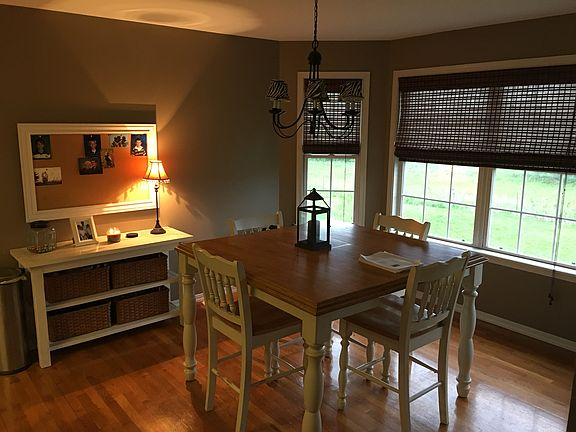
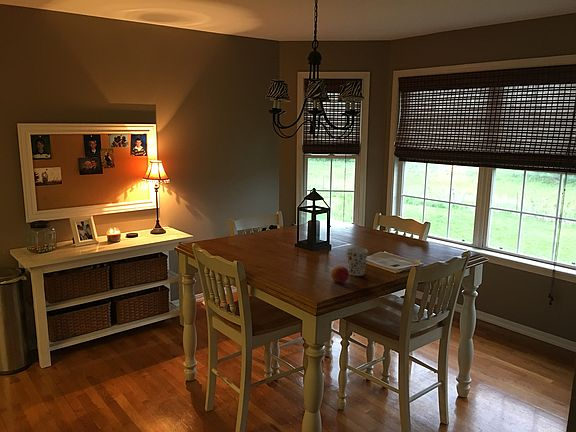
+ cup [345,247,369,277]
+ fruit [330,265,350,284]
